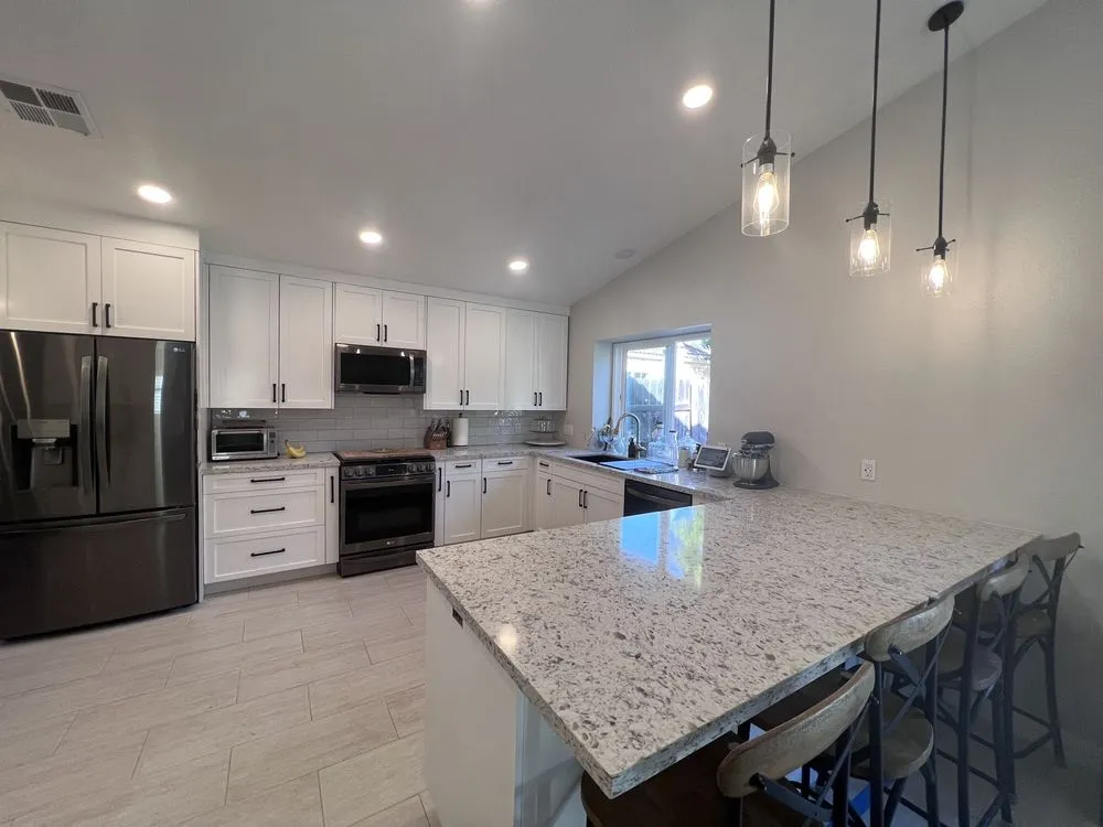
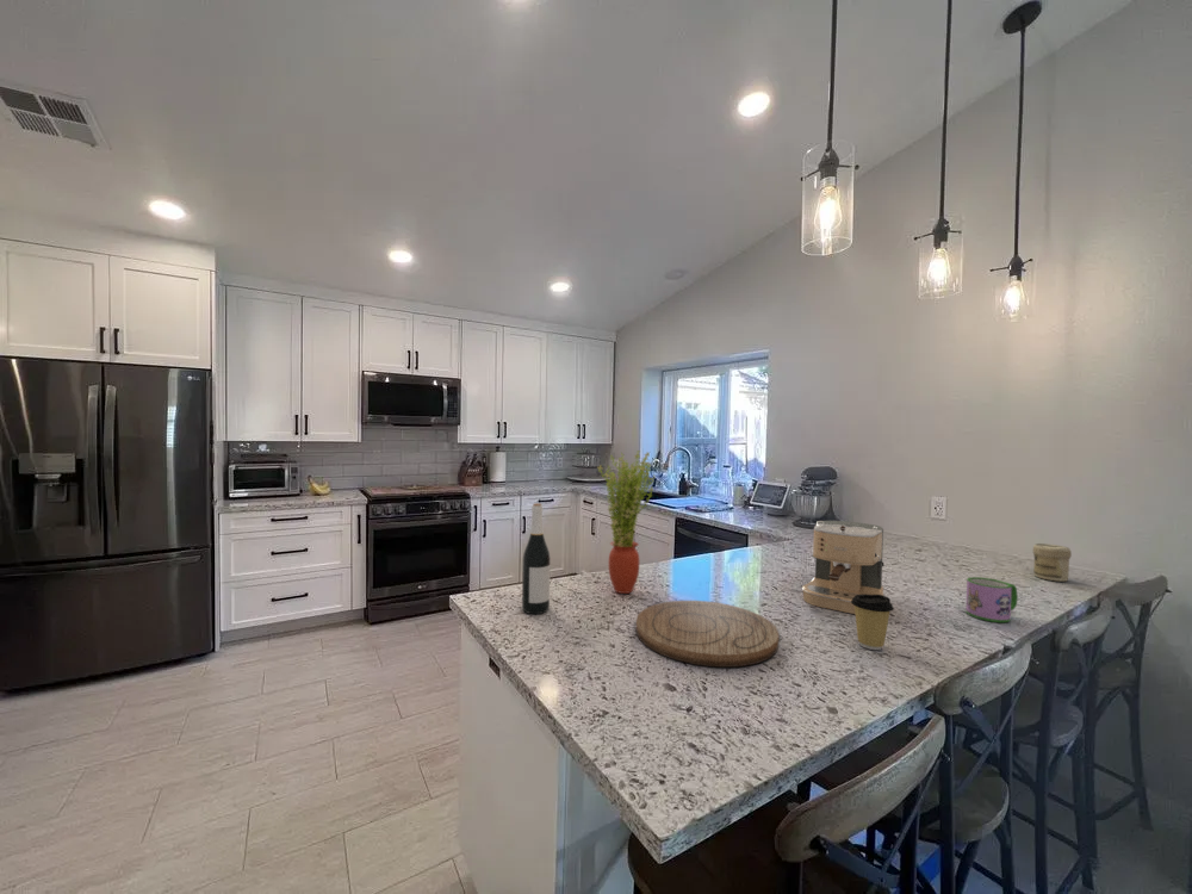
+ coffee cup [851,595,894,651]
+ wine bottle [521,502,552,615]
+ coffee maker [801,520,886,615]
+ mug [964,576,1019,623]
+ jar [1031,542,1073,583]
+ potted plant [596,449,657,595]
+ cutting board [635,600,780,669]
